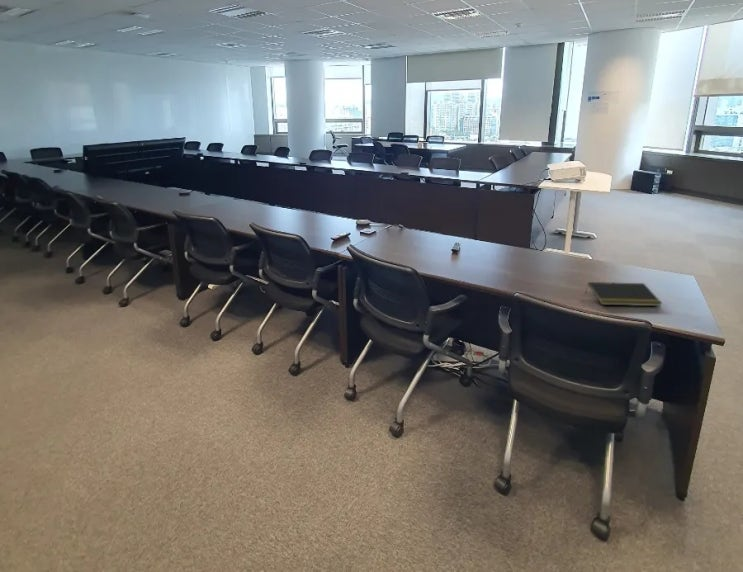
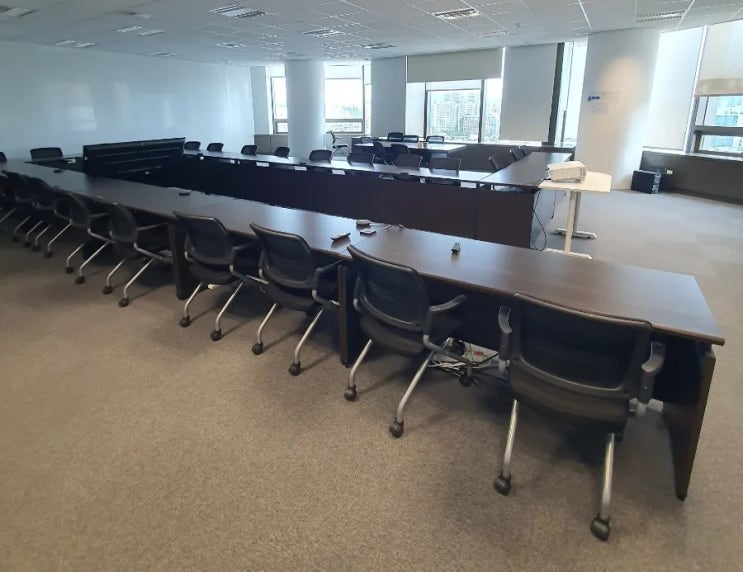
- notepad [585,281,663,307]
